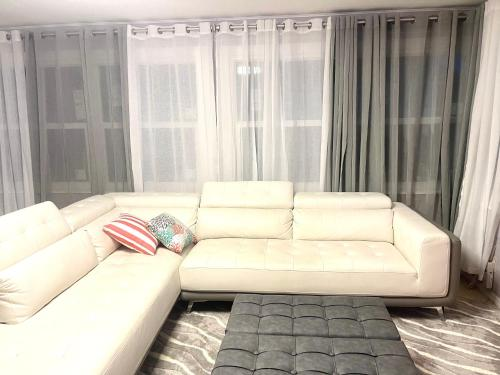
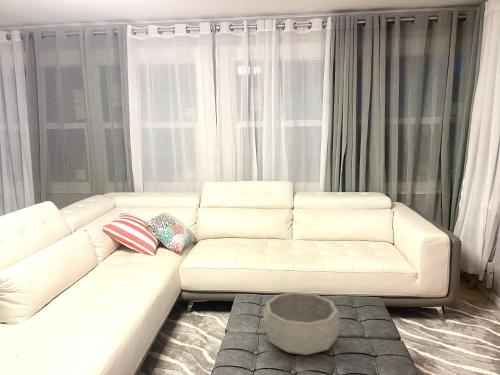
+ decorative bowl [262,291,341,356]
